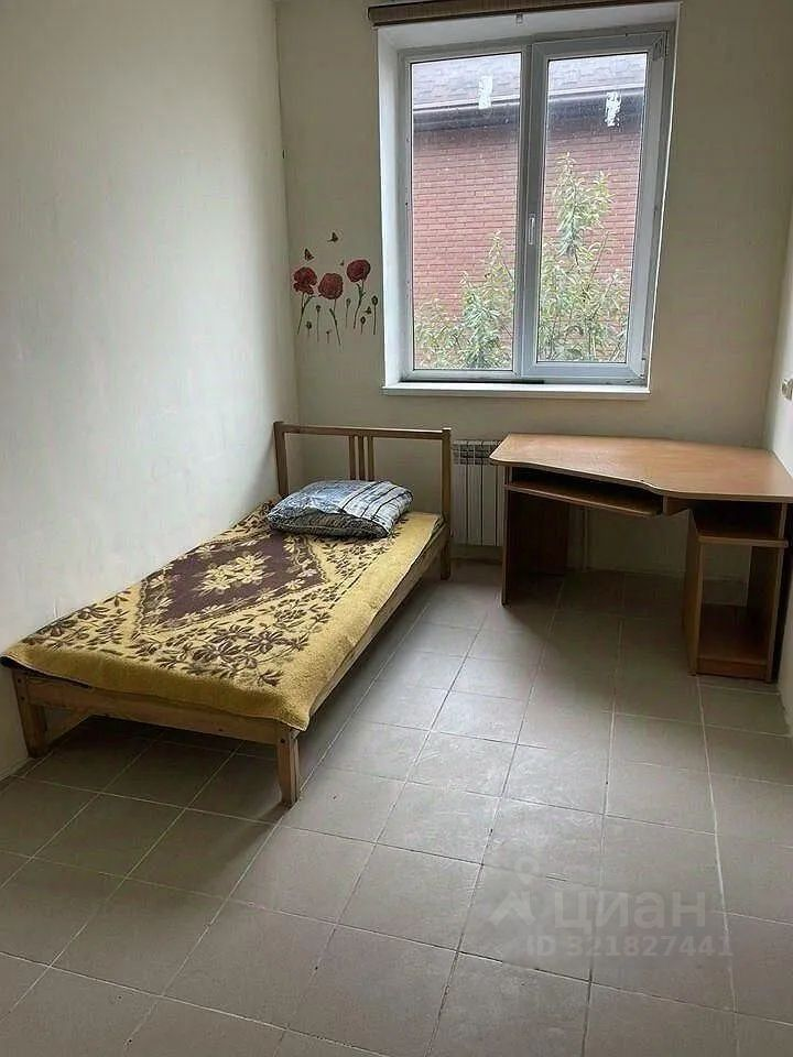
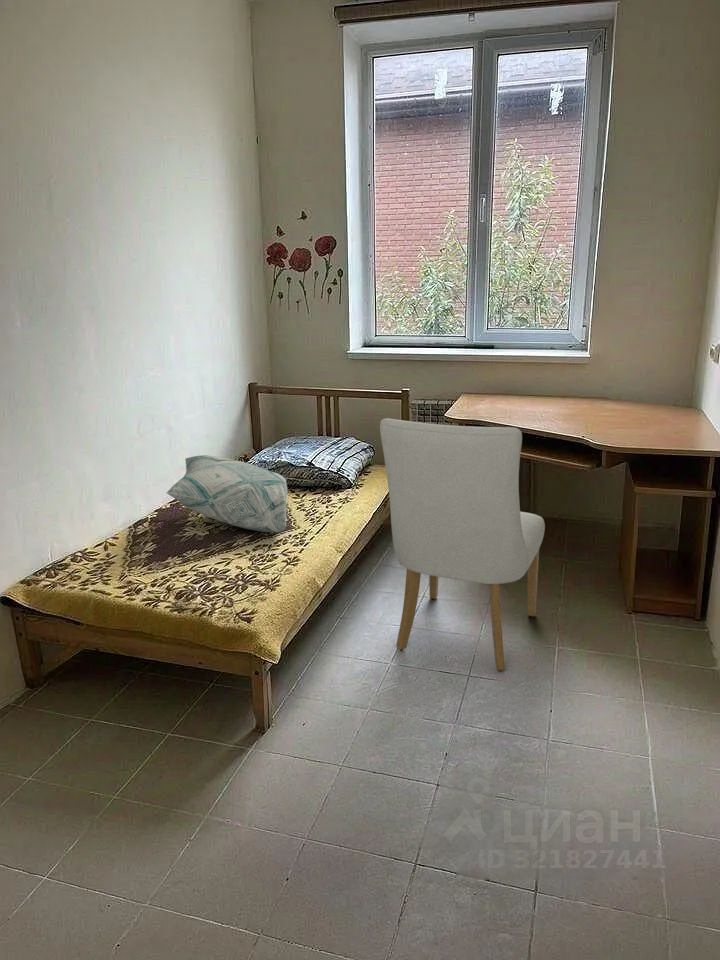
+ chair [379,417,546,672]
+ decorative pillow [165,454,288,533]
